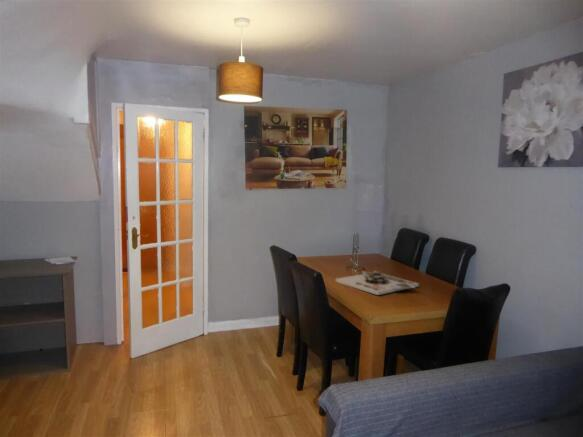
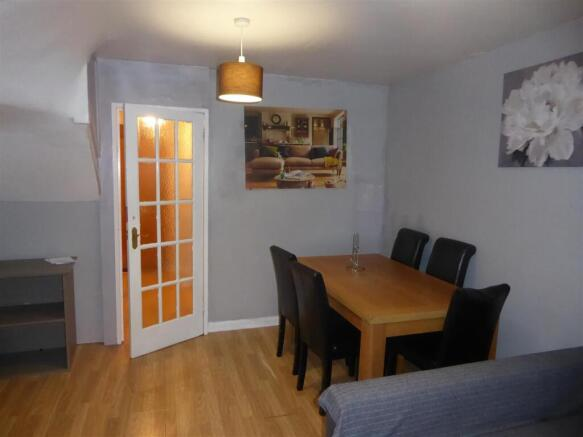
- board game [335,270,420,296]
